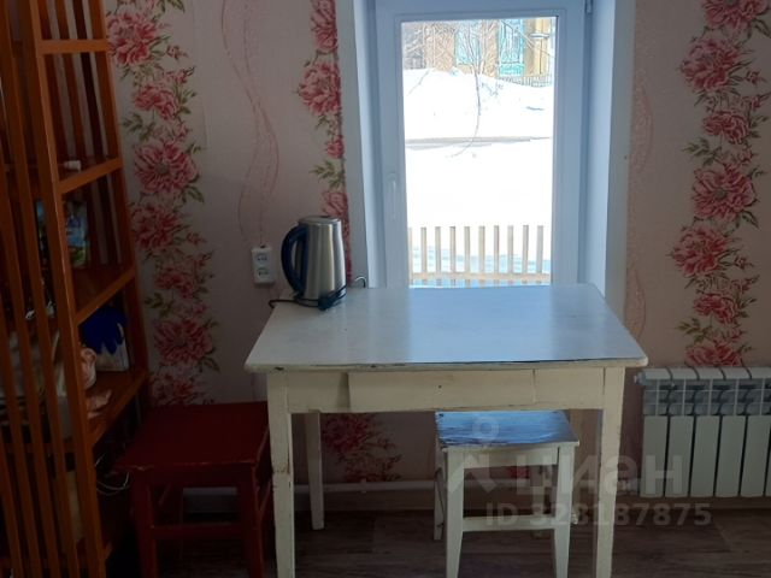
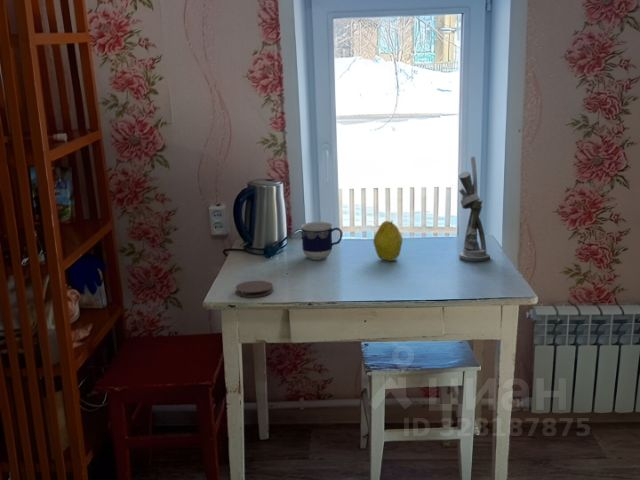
+ cup [300,221,343,261]
+ utensil holder [458,156,491,262]
+ fruit [372,220,403,262]
+ coaster [235,280,274,298]
